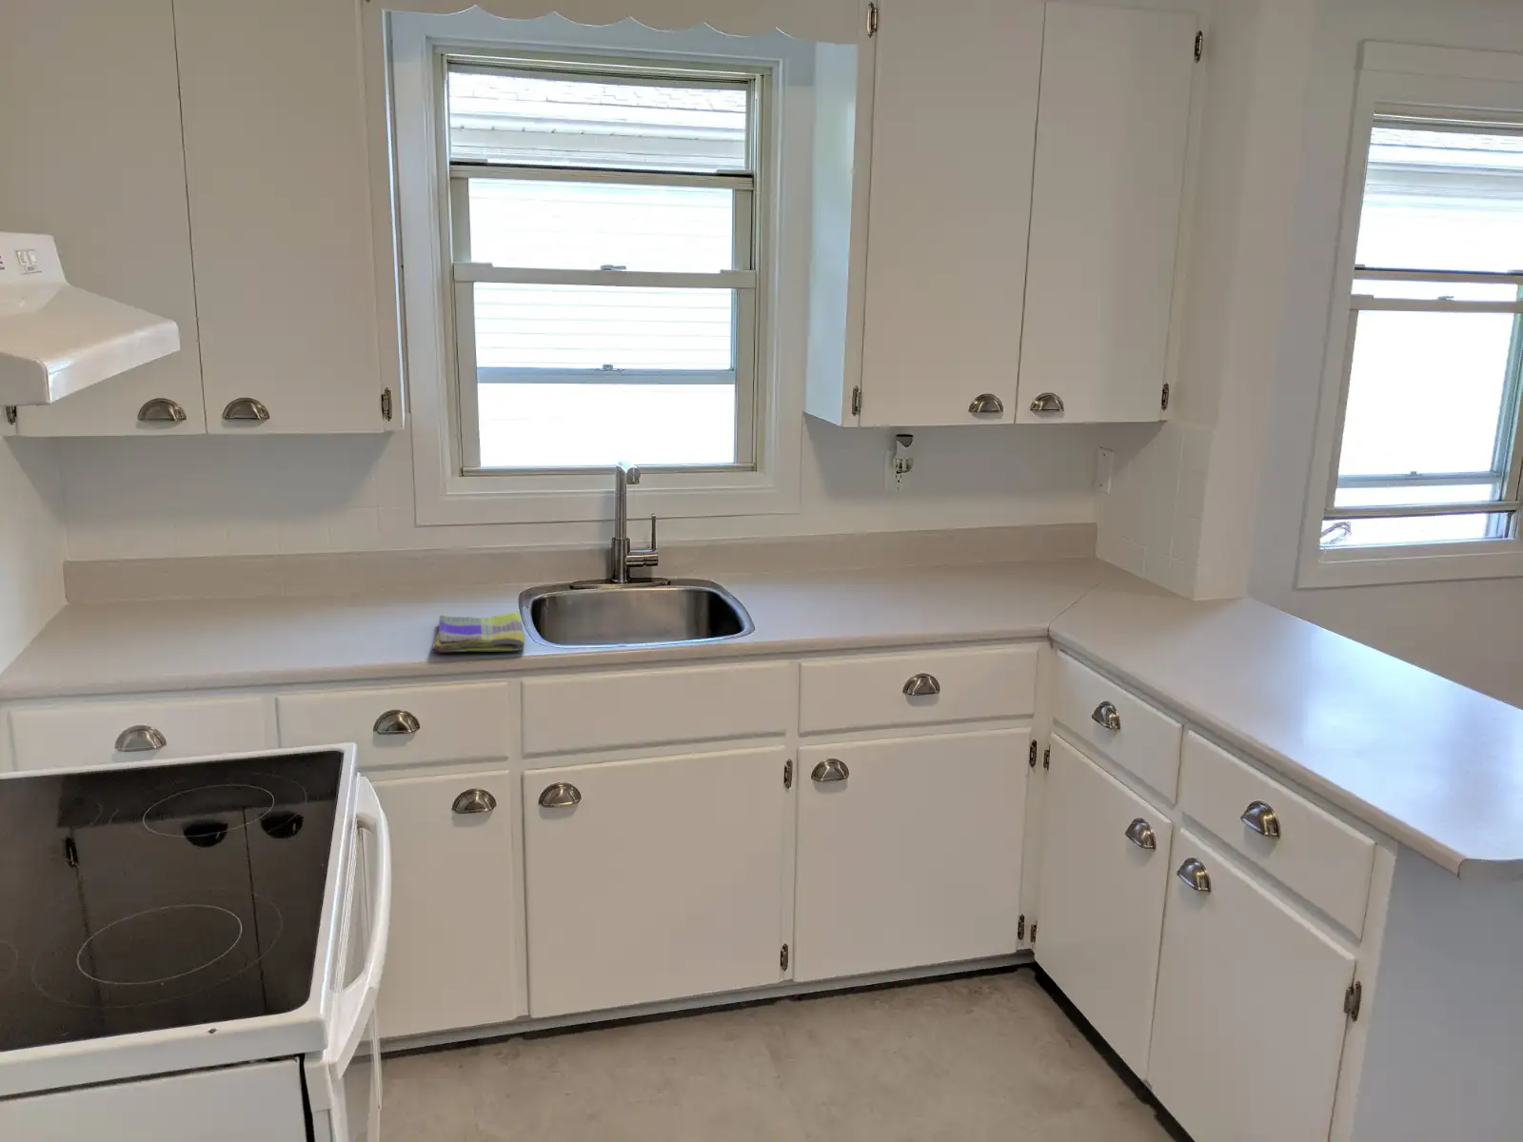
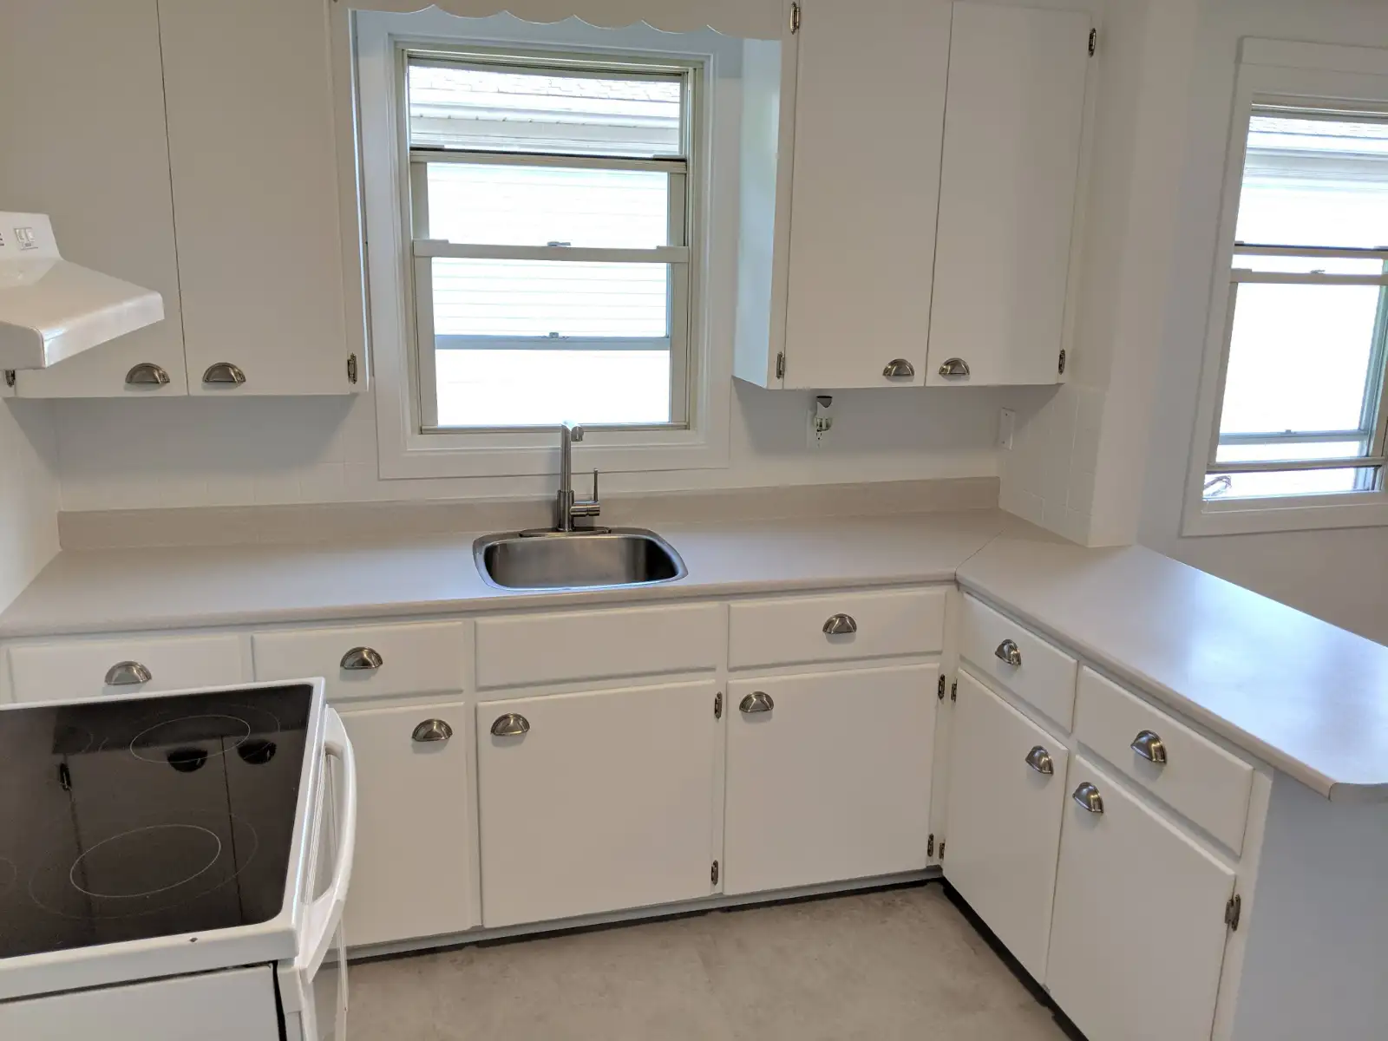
- dish towel [431,611,525,653]
